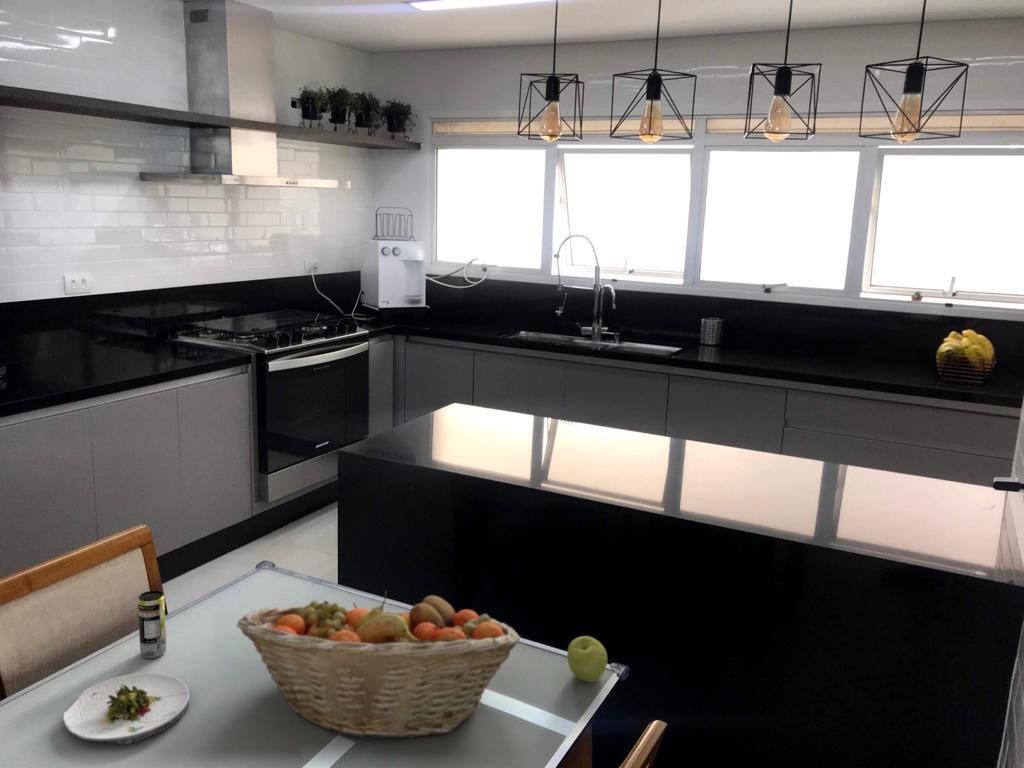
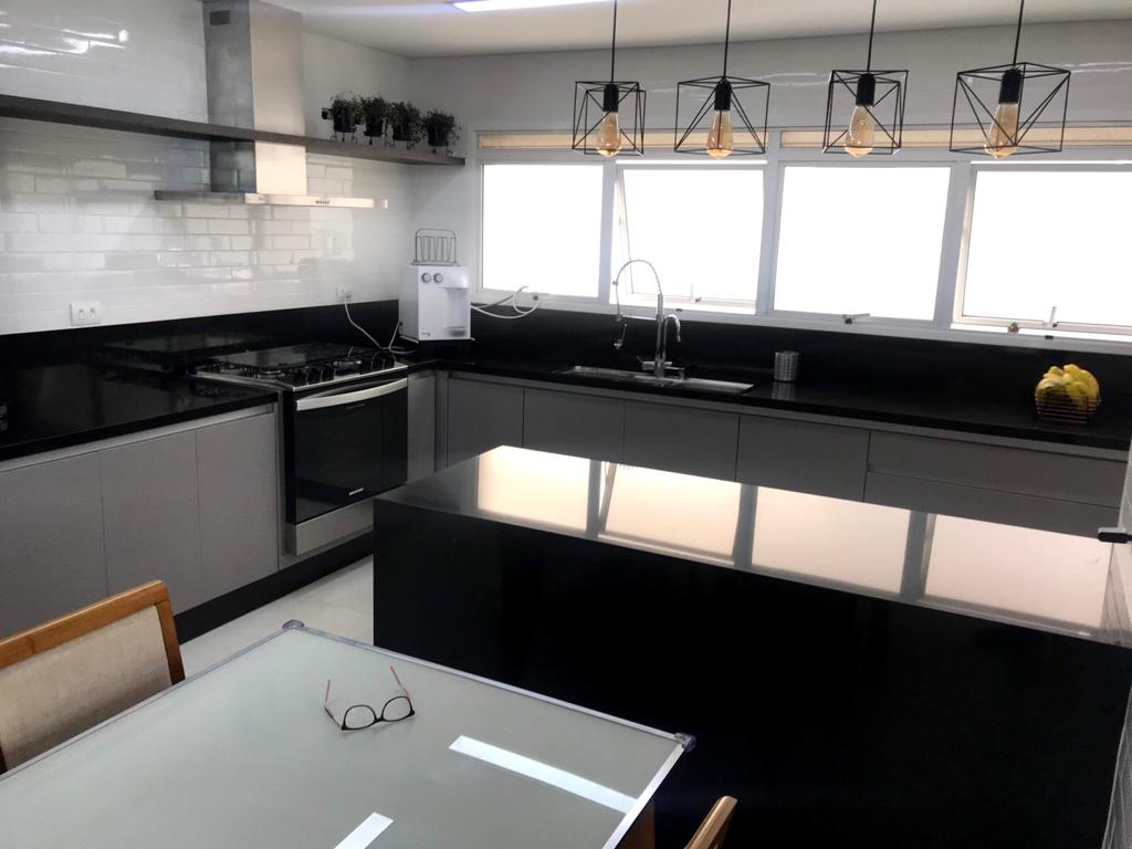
- fruit basket [236,590,521,740]
- beverage can [137,590,167,659]
- apple [566,635,608,683]
- salad plate [62,672,191,745]
